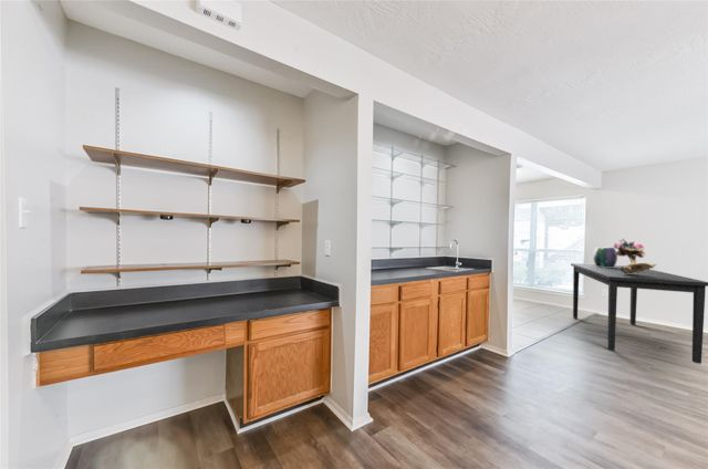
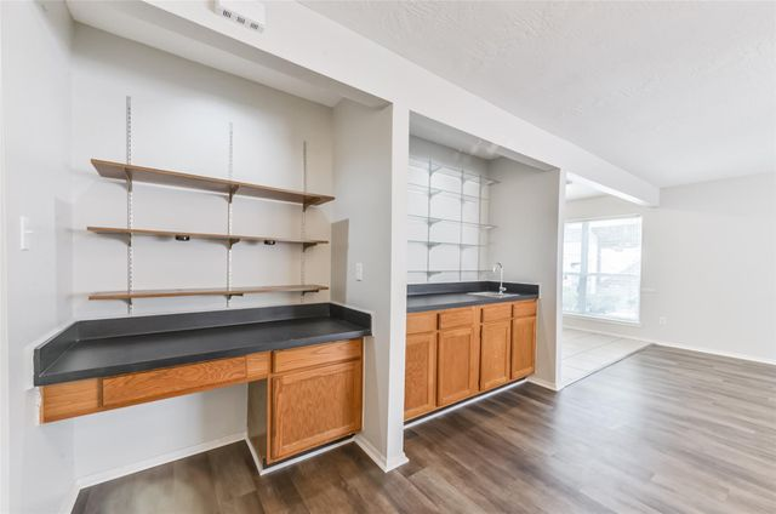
- dining table [570,262,708,365]
- decorative urn [592,246,618,268]
- bouquet [613,238,657,274]
